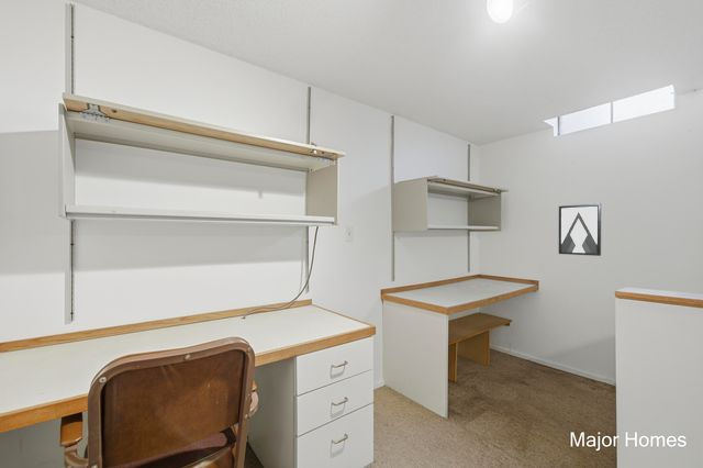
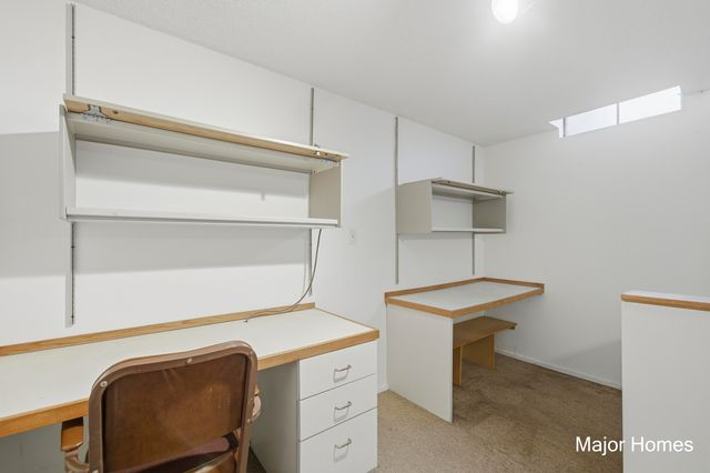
- wall art [558,202,602,257]
